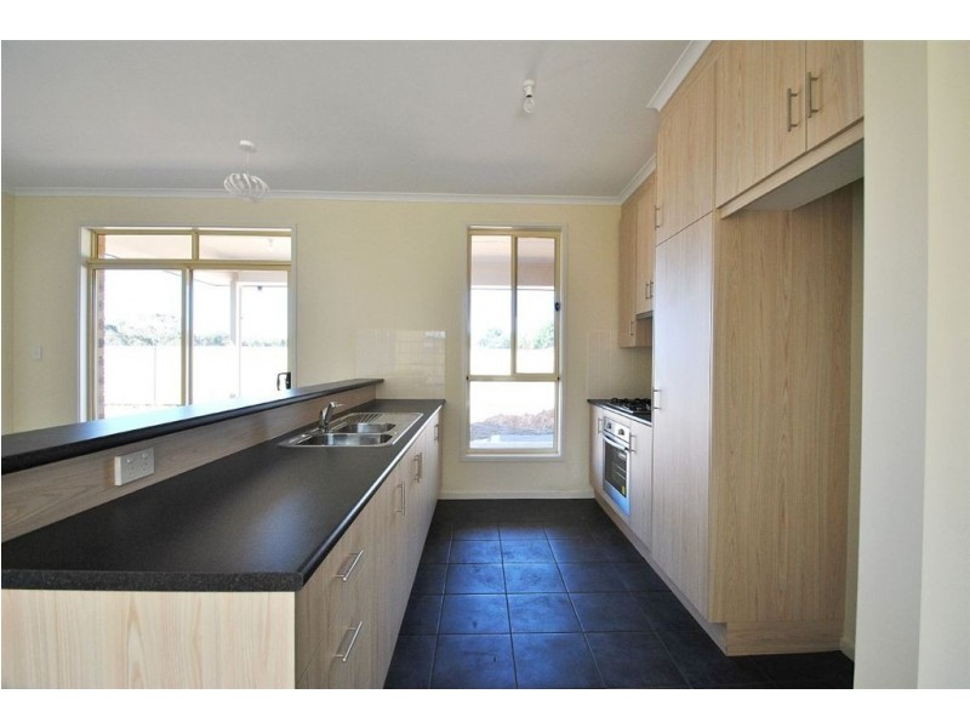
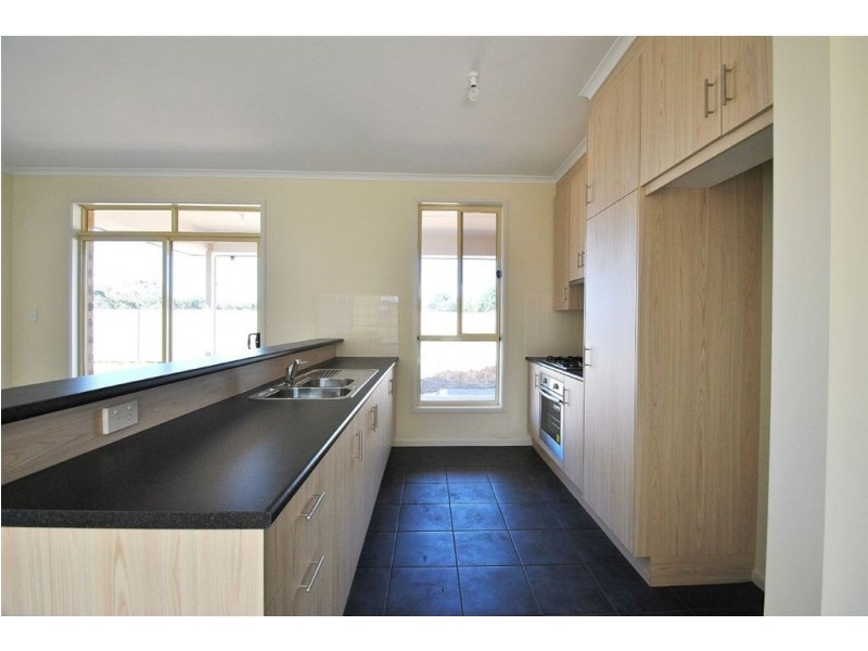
- pendant light [223,140,272,204]
